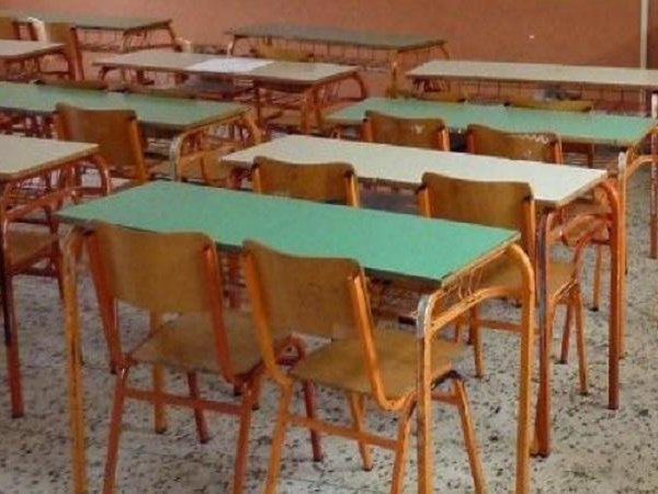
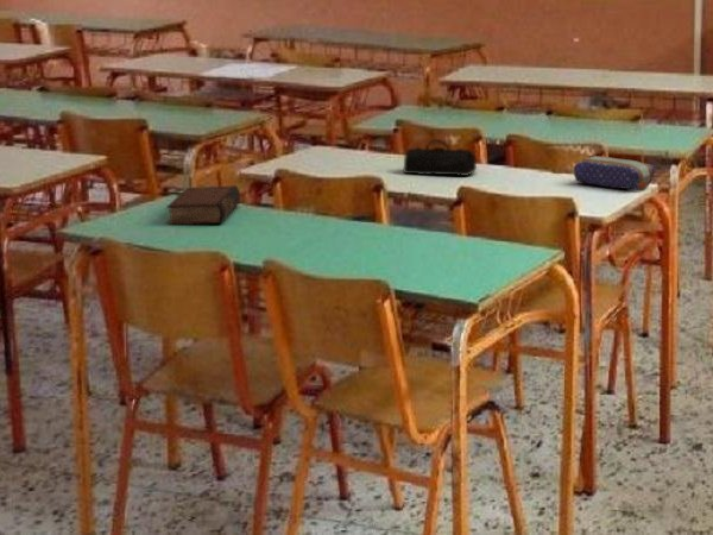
+ book [165,184,241,226]
+ pencil case [402,138,478,177]
+ pencil case [573,155,656,191]
